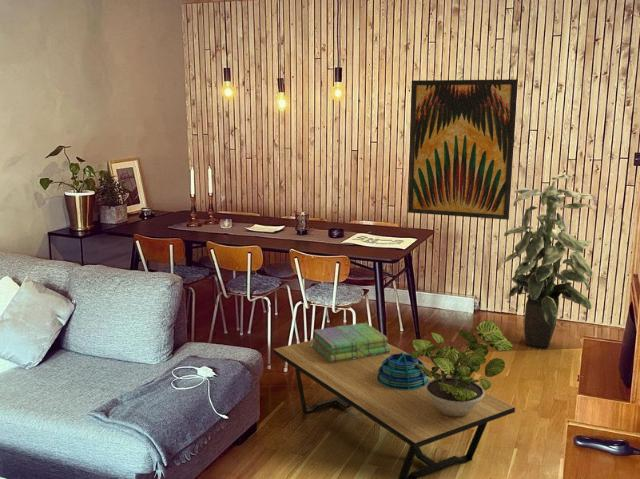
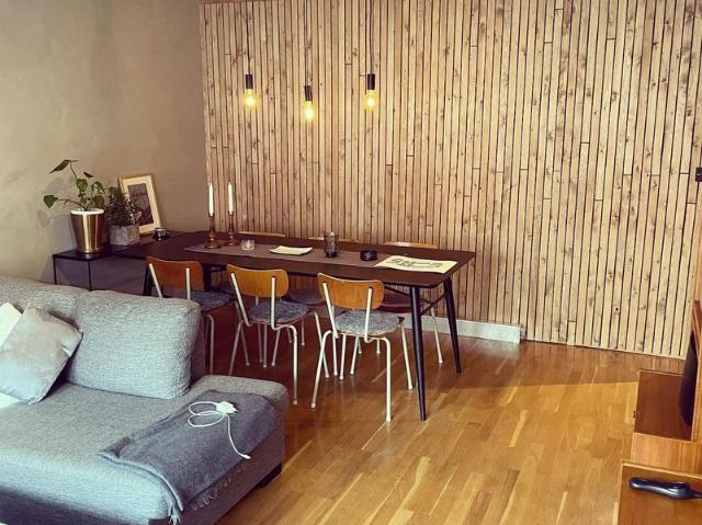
- wall art [407,78,519,221]
- stack of books [310,322,390,363]
- coffee table [273,339,516,479]
- indoor plant [502,173,598,350]
- potted plant [410,319,514,416]
- decorative bowl [377,353,428,390]
